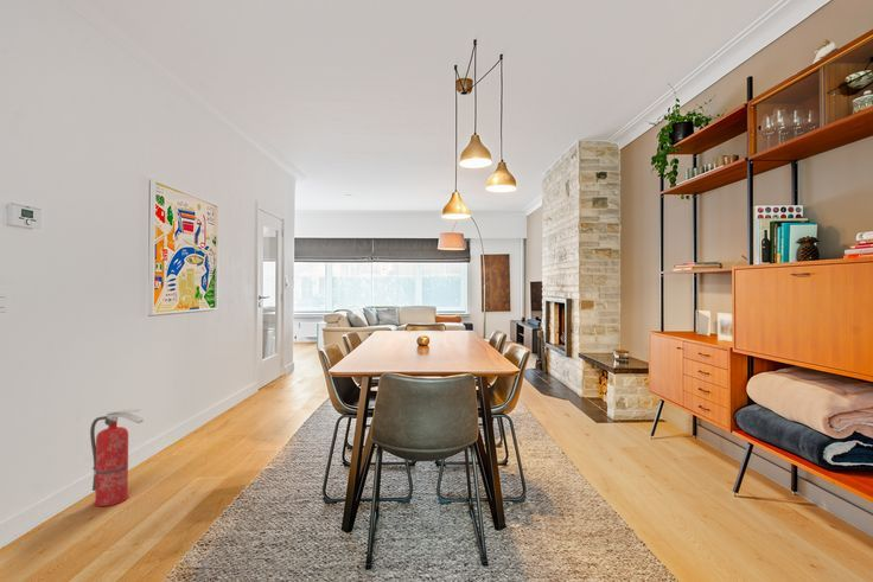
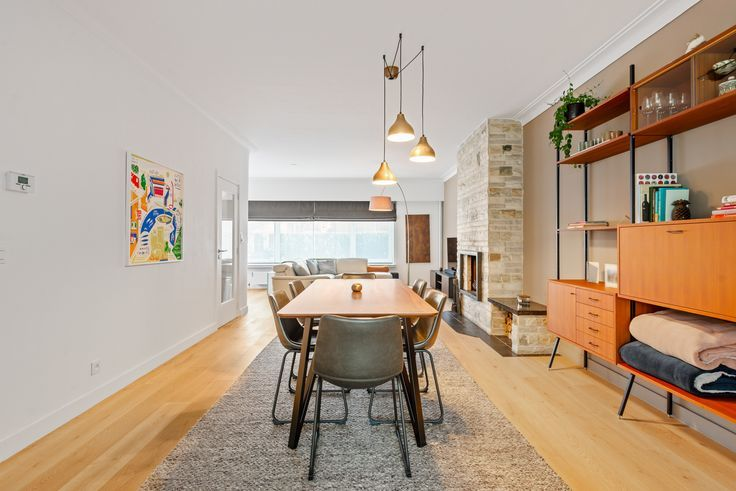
- fire extinguisher [89,408,145,507]
